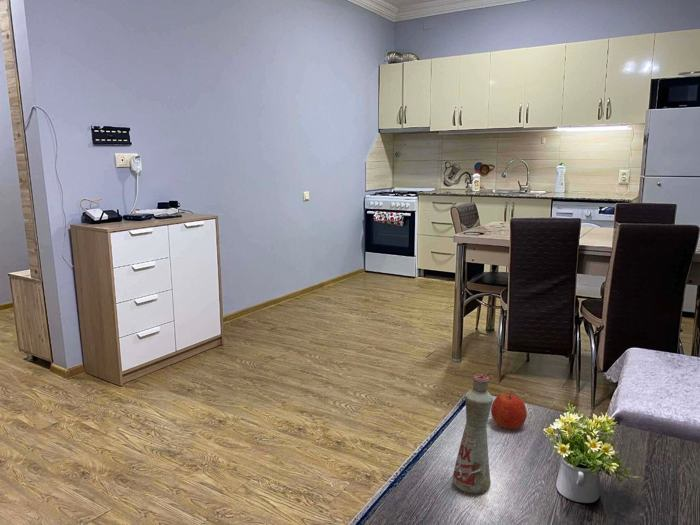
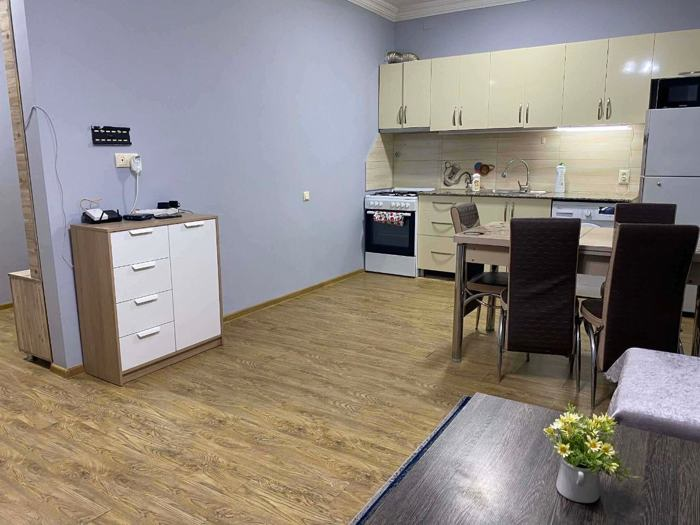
- bottle [451,373,494,495]
- apple [490,392,528,430]
